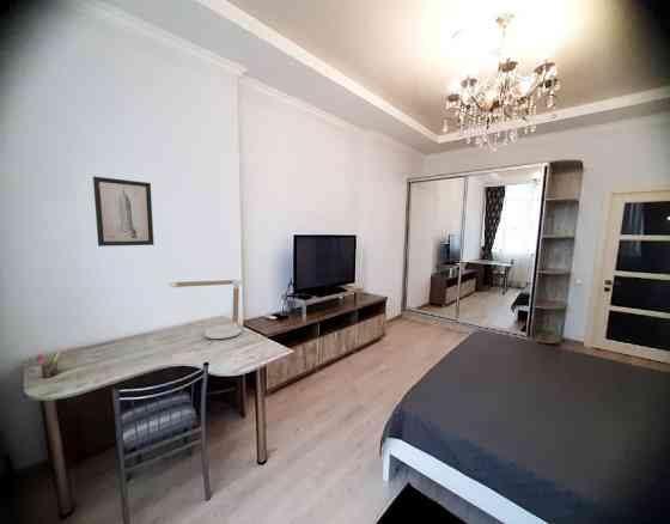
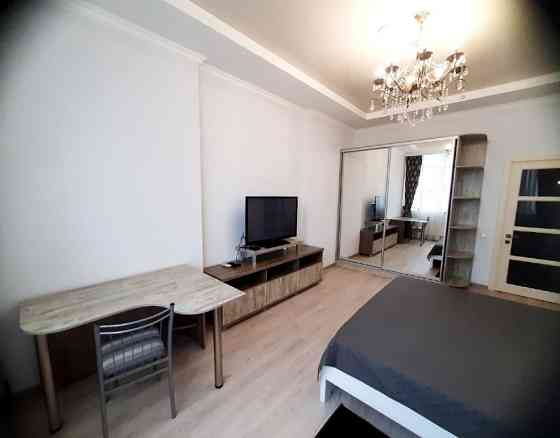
- wall art [92,176,156,248]
- desk lamp [168,279,245,340]
- pen holder [35,352,61,379]
